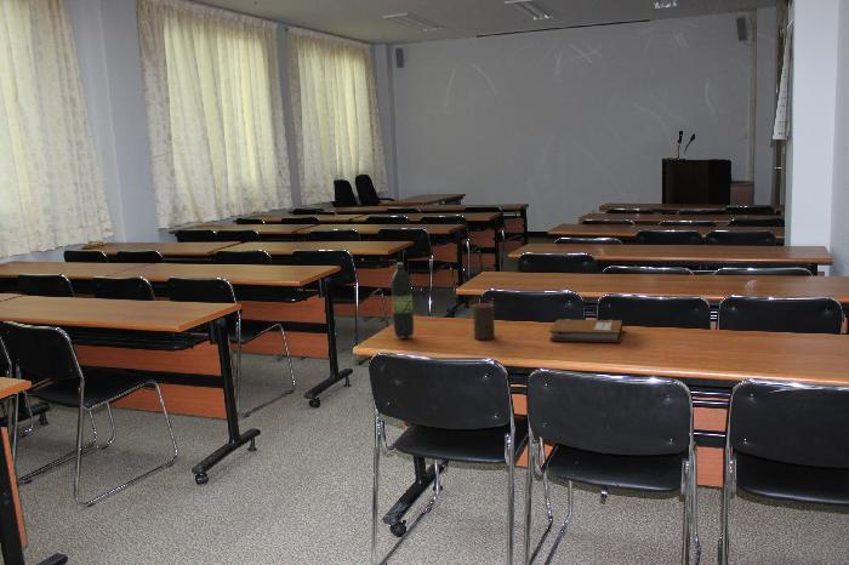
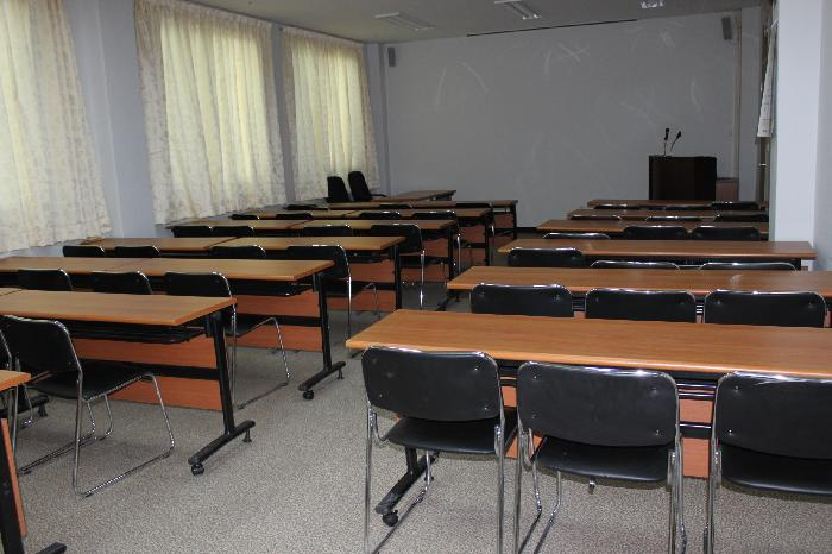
- plastic bottle [391,262,415,338]
- cup [472,302,496,341]
- notebook [548,318,627,343]
